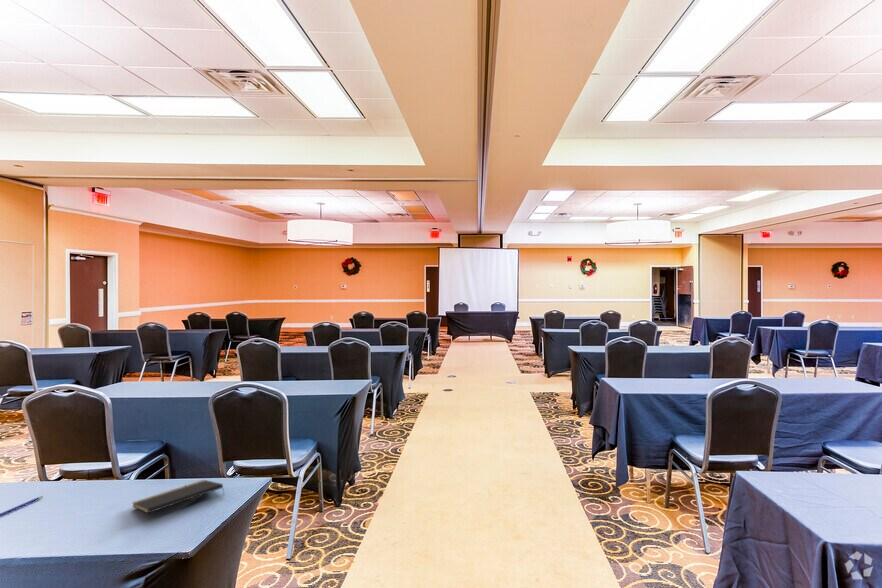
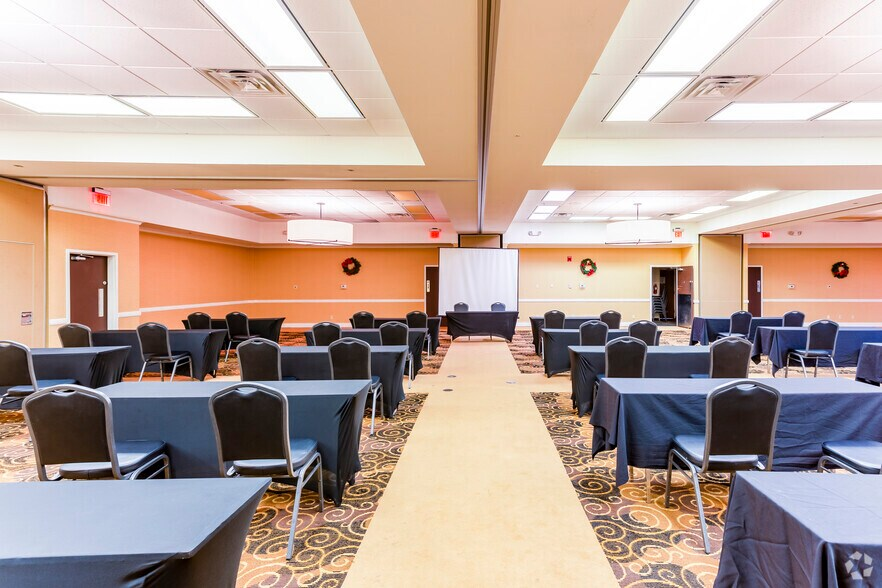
- pen [0,495,44,517]
- notepad [131,479,225,514]
